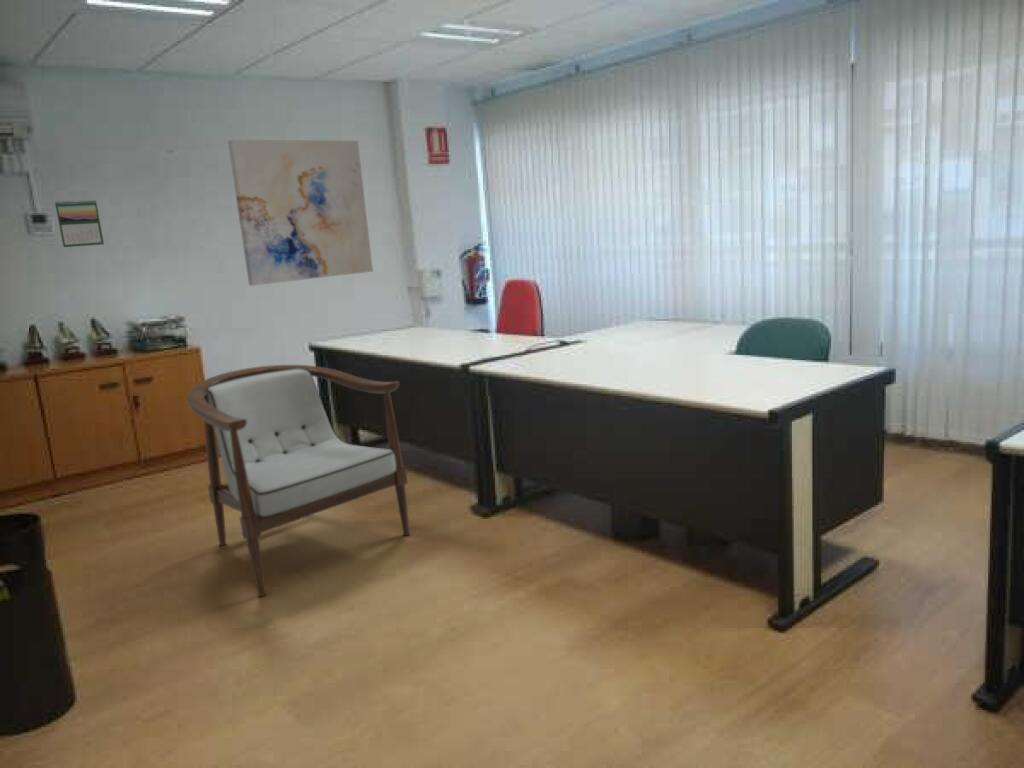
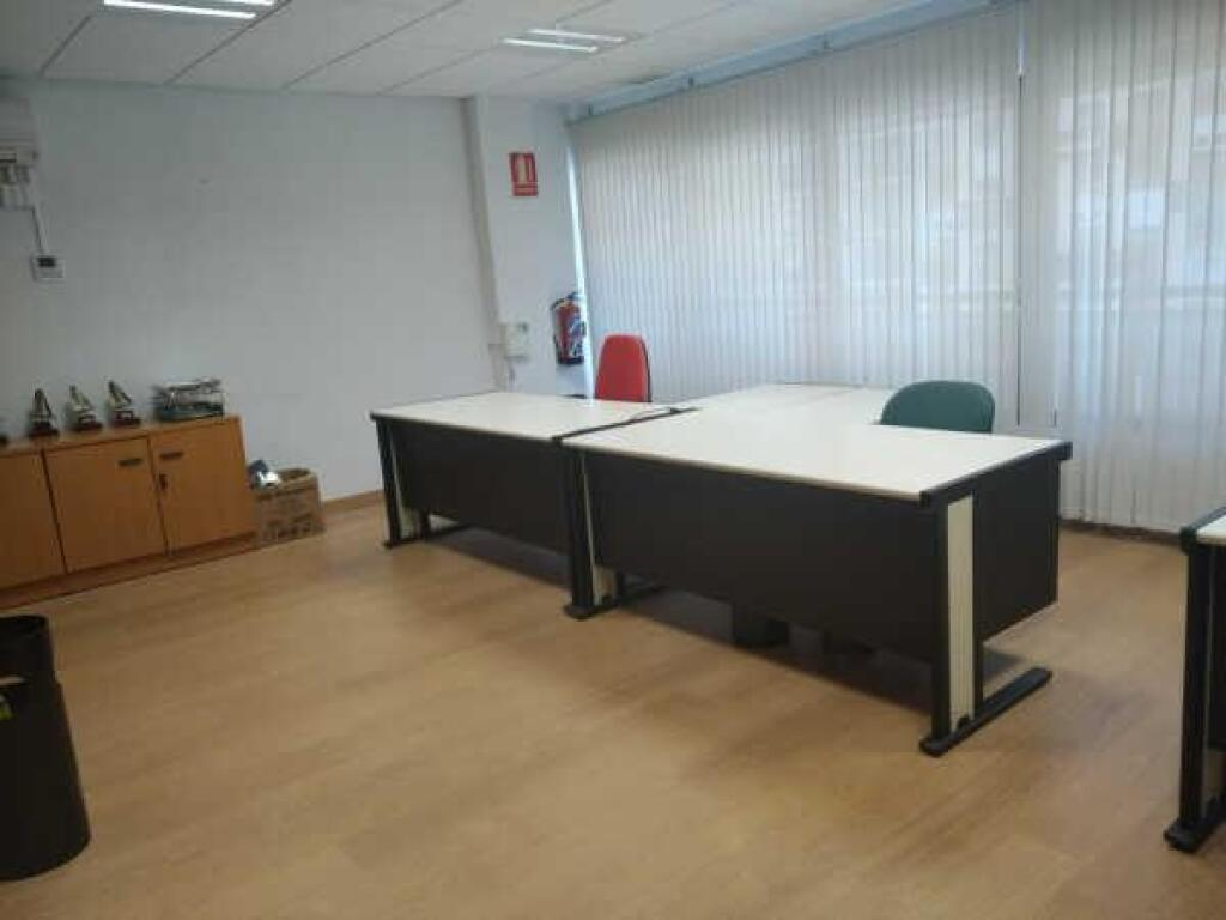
- armchair [186,364,411,597]
- calendar [54,199,105,248]
- wall art [227,139,374,286]
